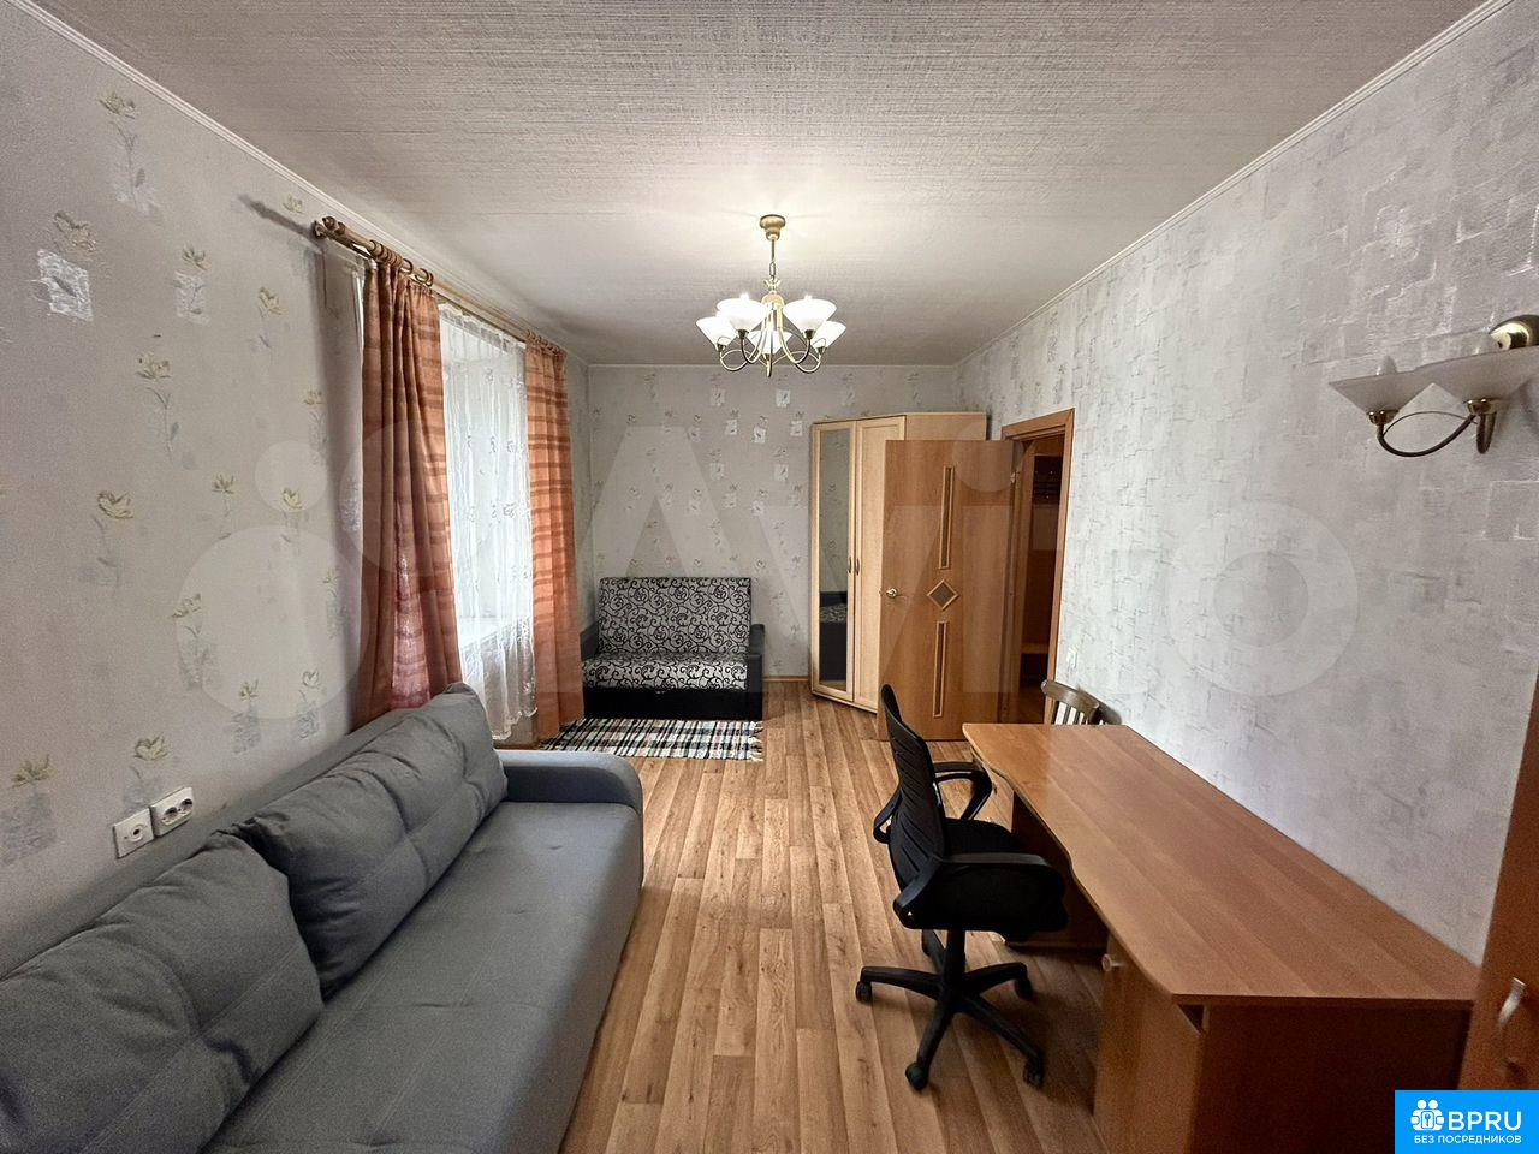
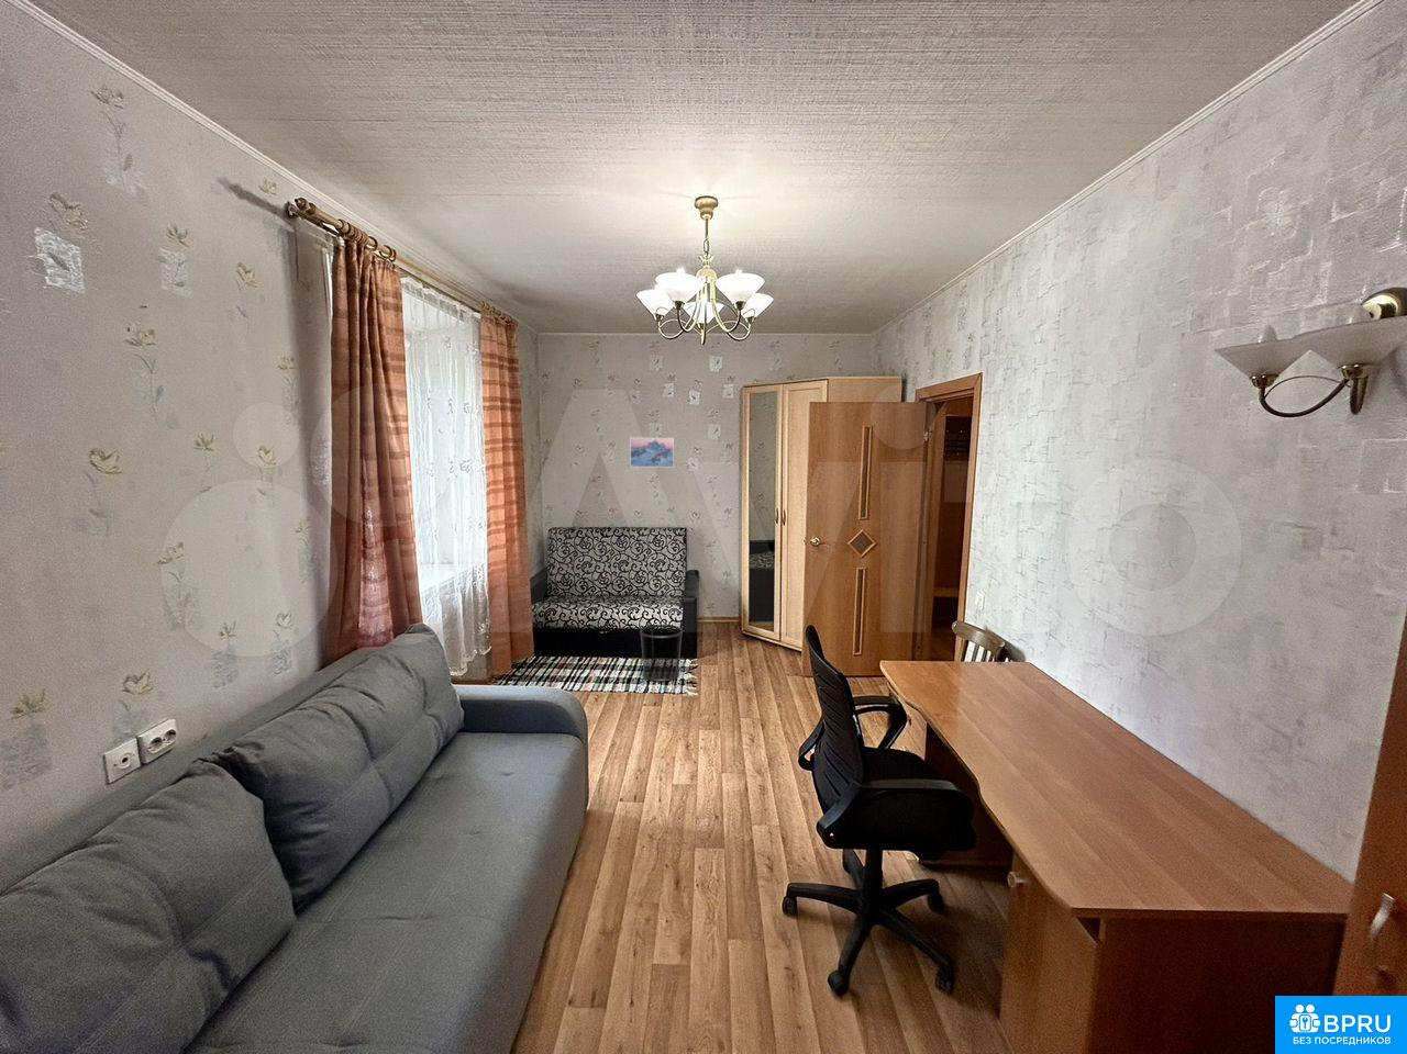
+ waste bin [638,623,684,683]
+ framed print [629,437,675,468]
